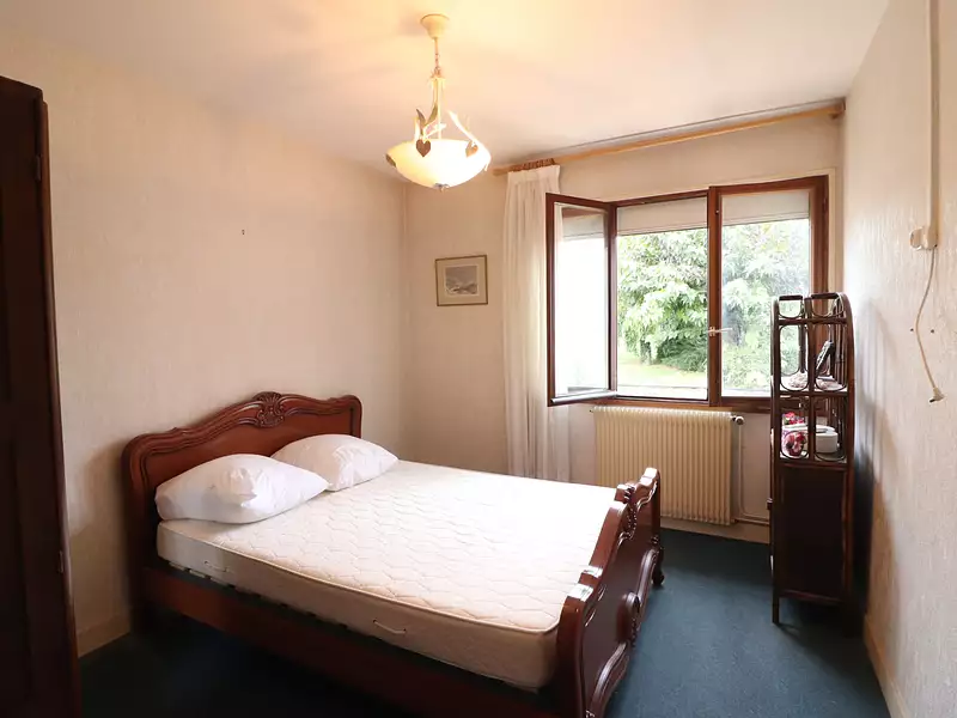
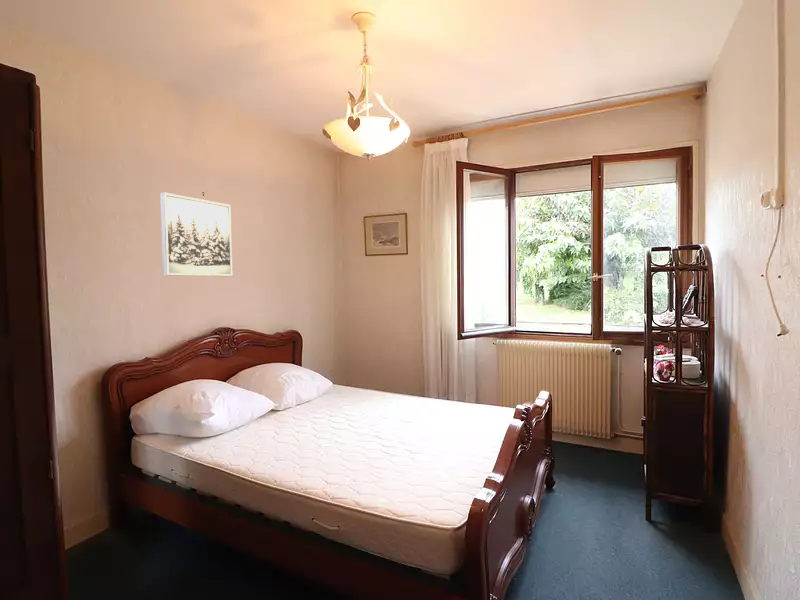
+ wall art [159,191,234,277]
